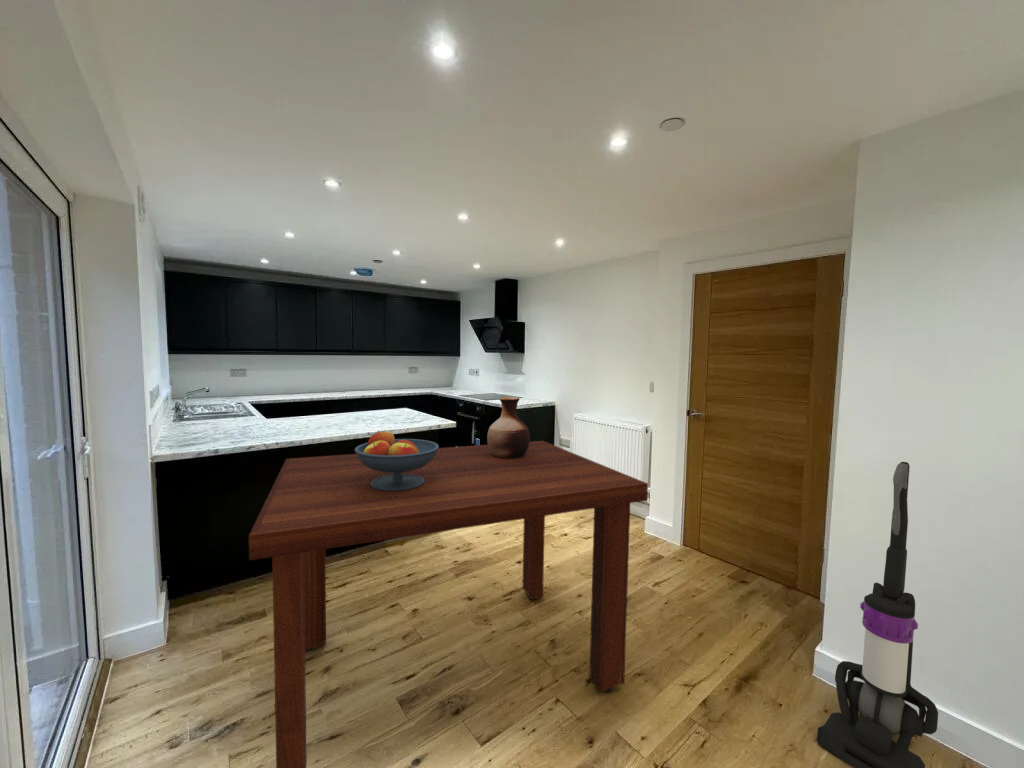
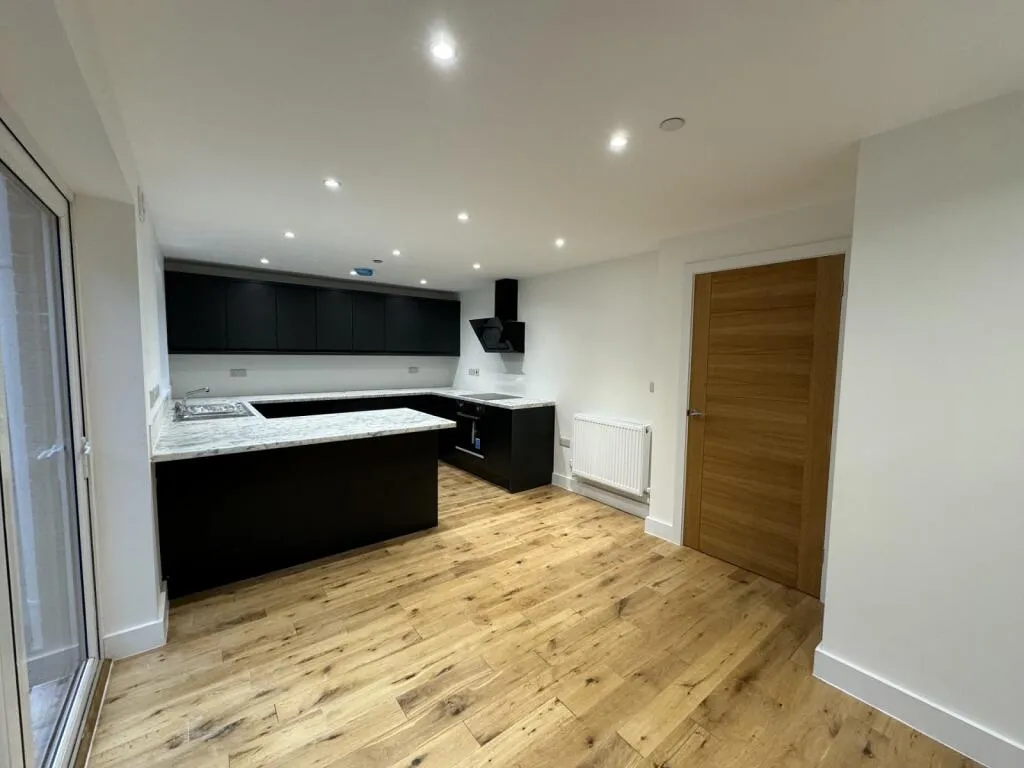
- dining table [248,440,649,768]
- vacuum cleaner [816,461,939,768]
- fruit bowl [354,430,440,491]
- vase [486,396,531,459]
